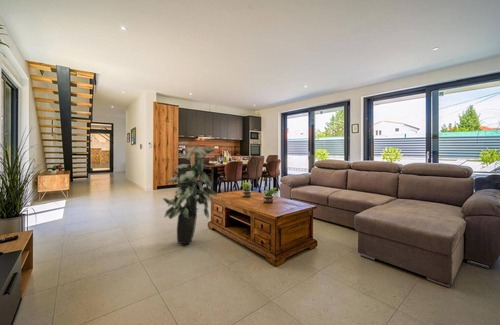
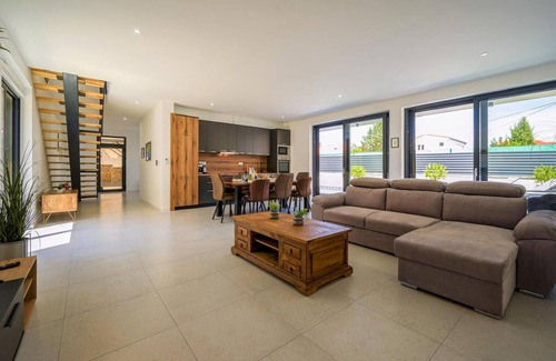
- indoor plant [162,141,218,245]
